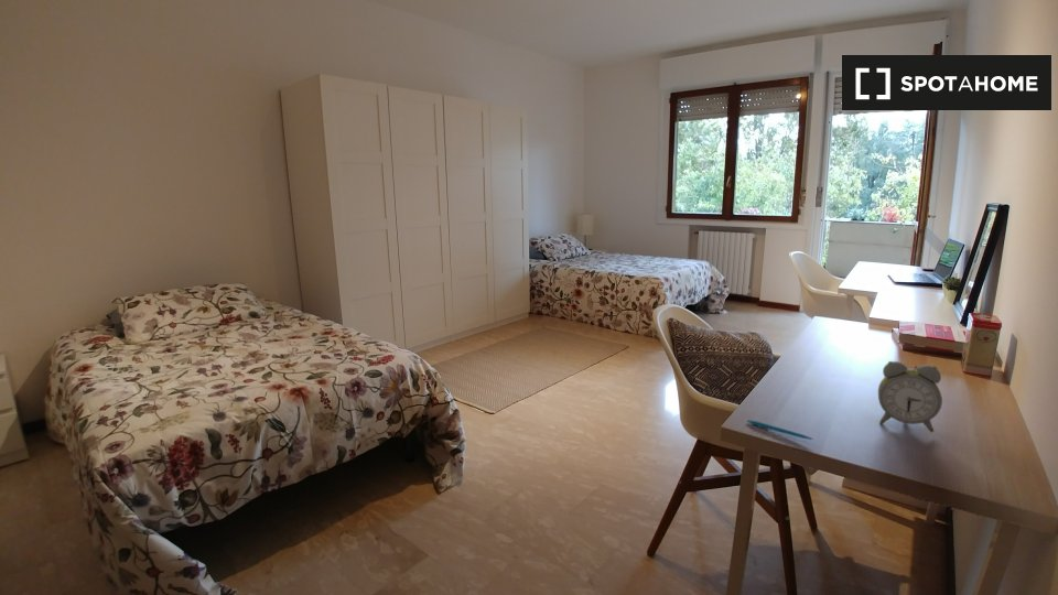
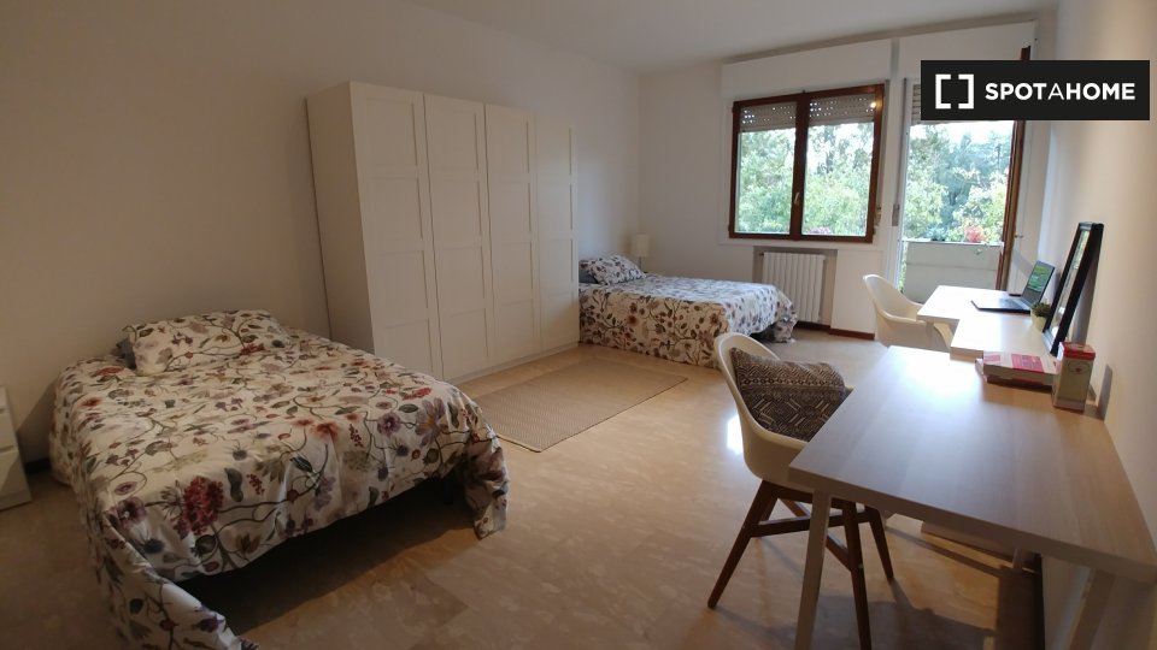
- alarm clock [877,360,943,433]
- pen [746,419,814,441]
